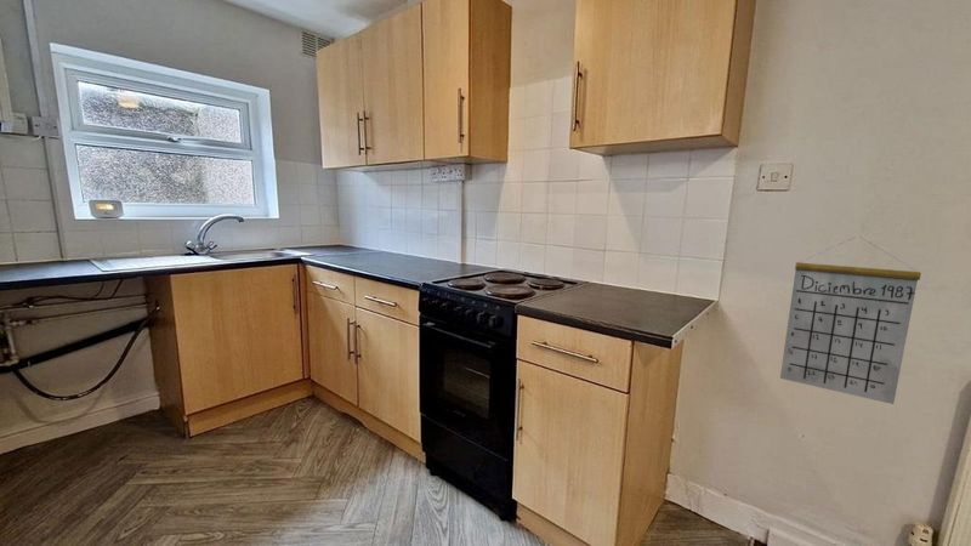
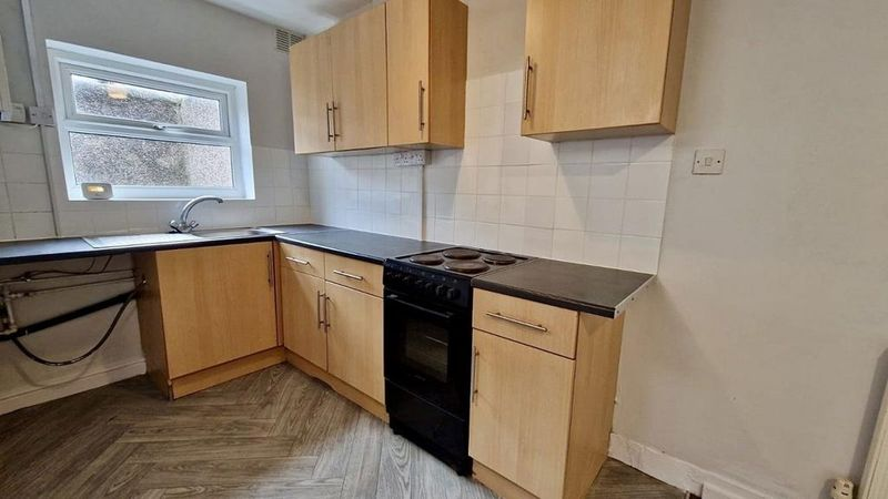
- calendar [779,237,922,405]
